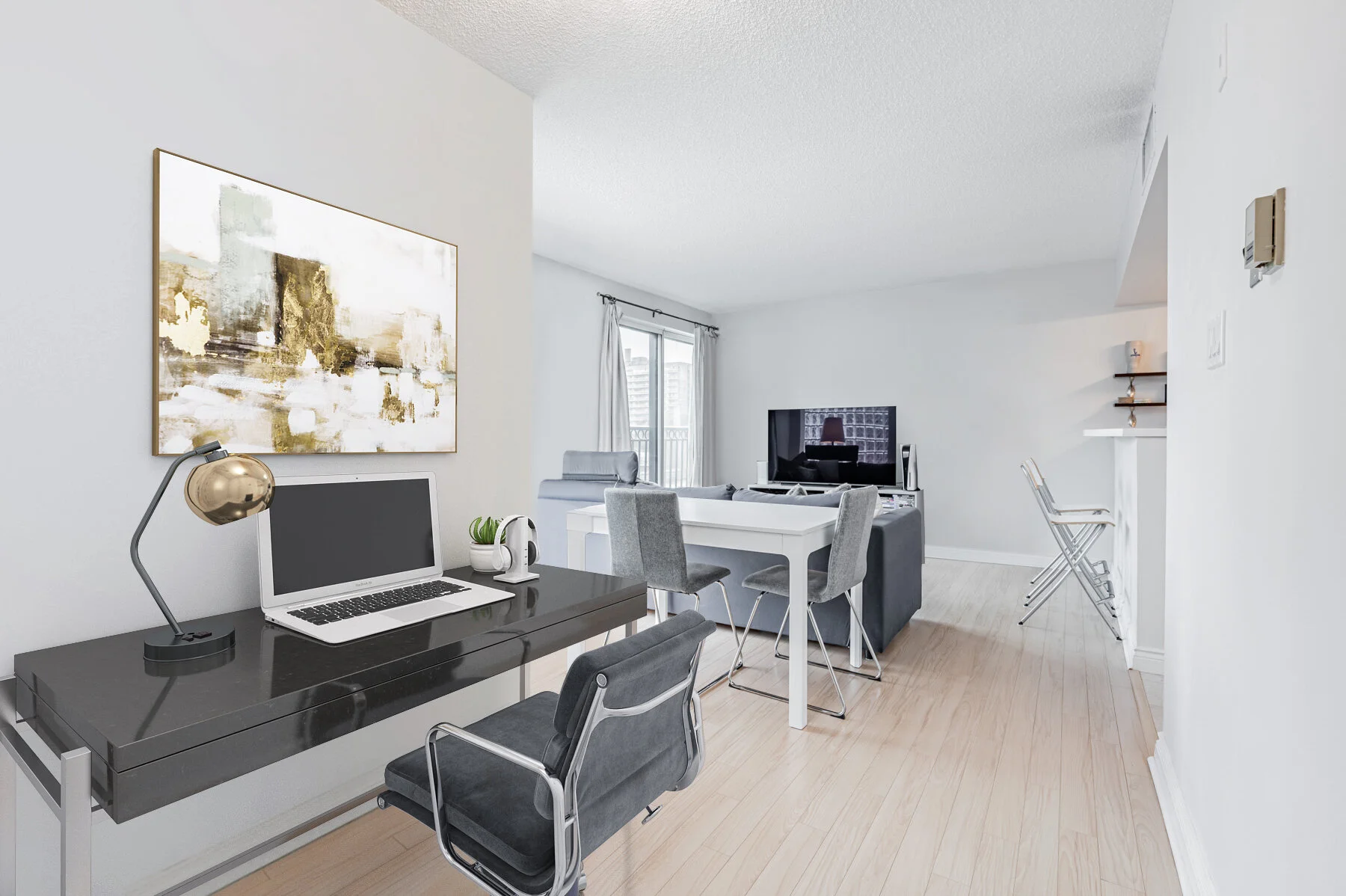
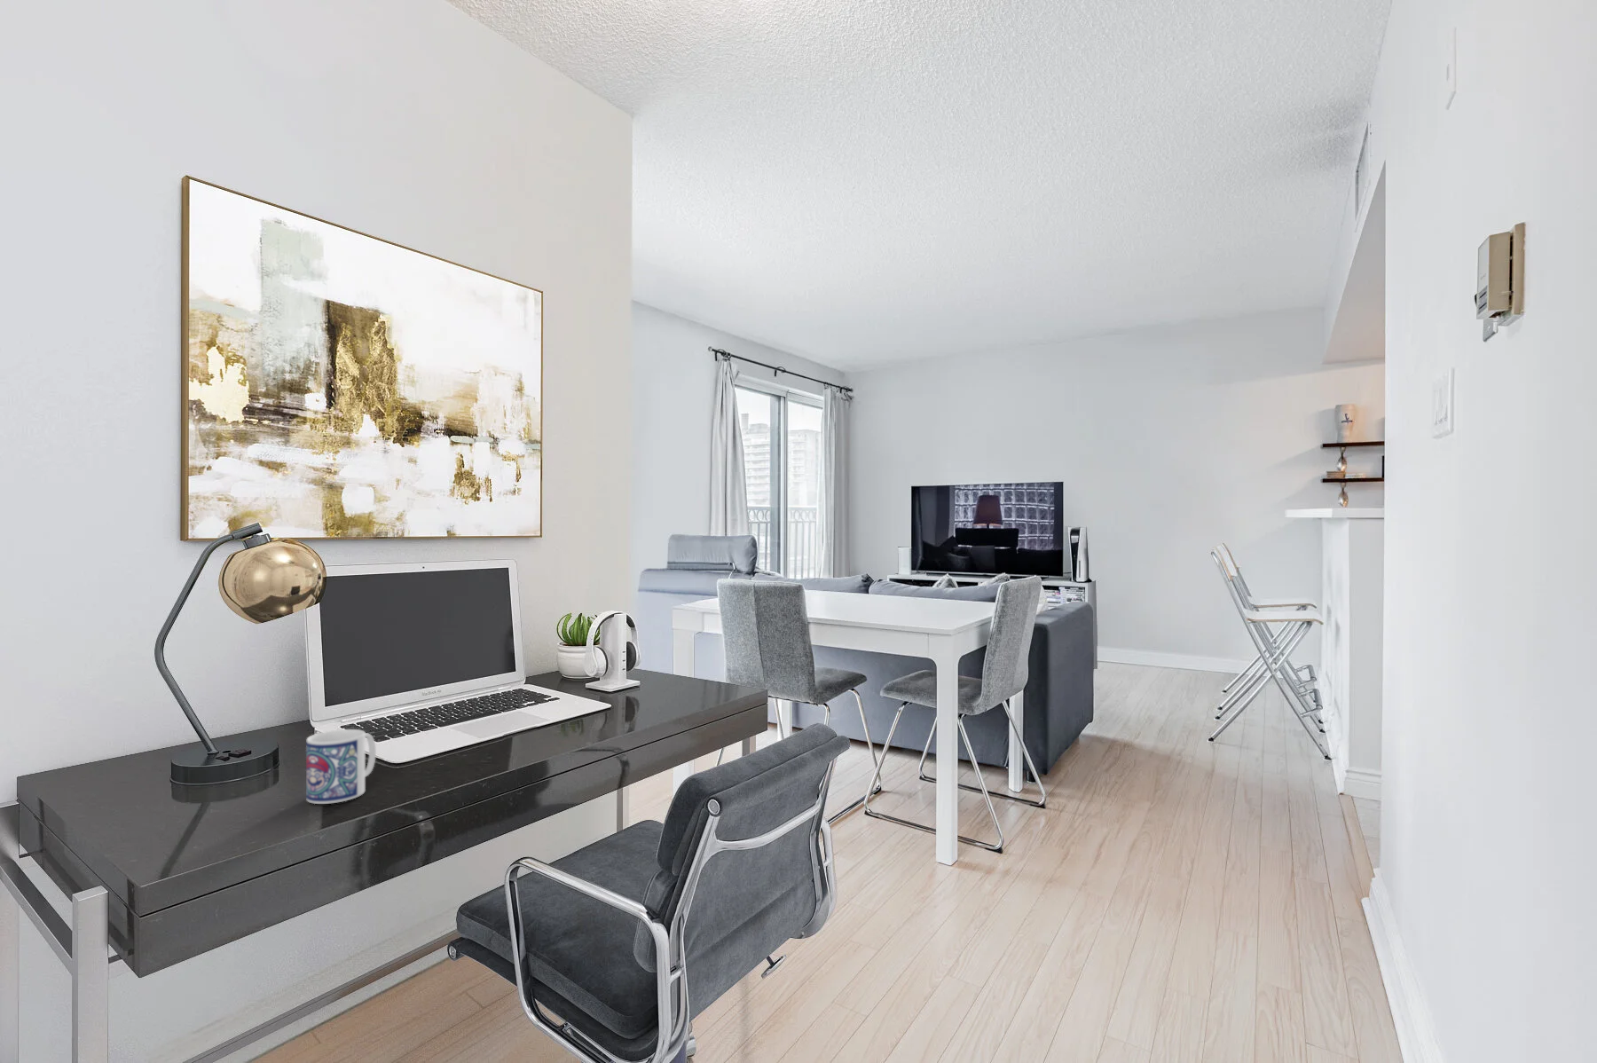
+ mug [305,728,377,804]
